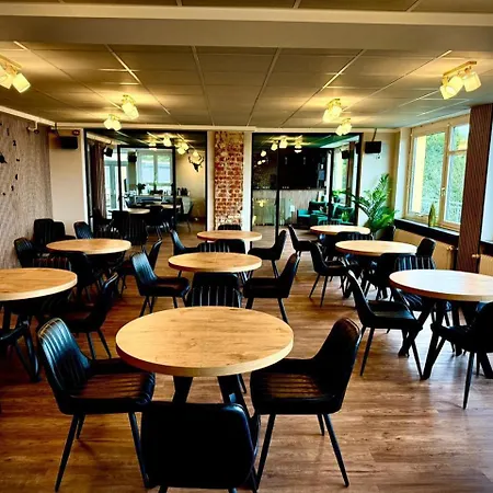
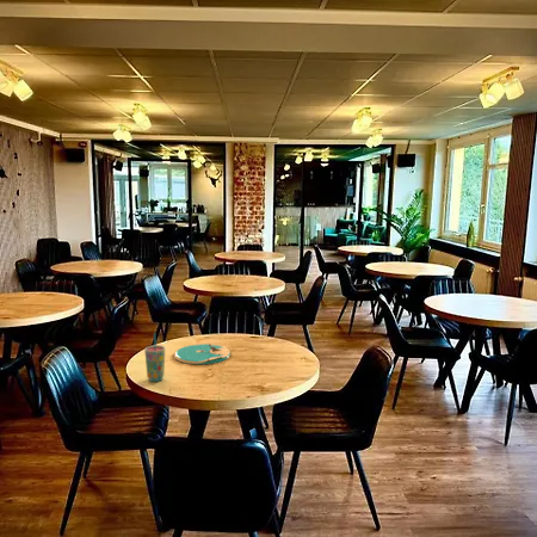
+ cup [143,332,166,383]
+ plate [173,342,232,365]
